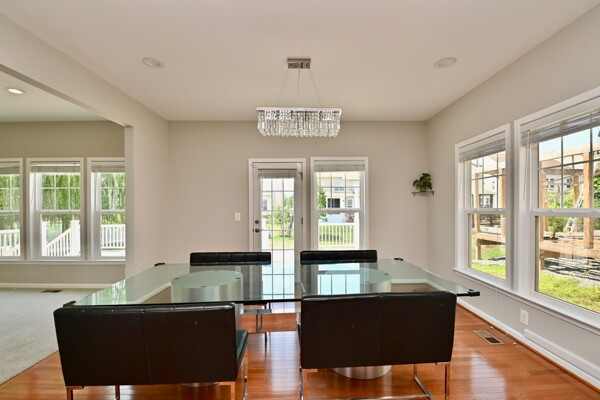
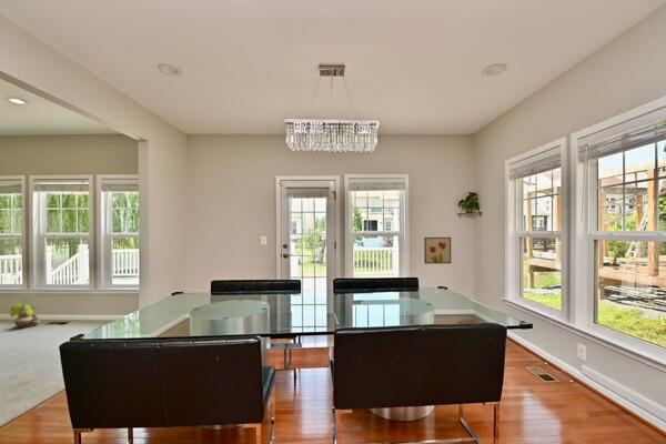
+ potted plant [9,299,41,330]
+ wall art [423,236,452,265]
